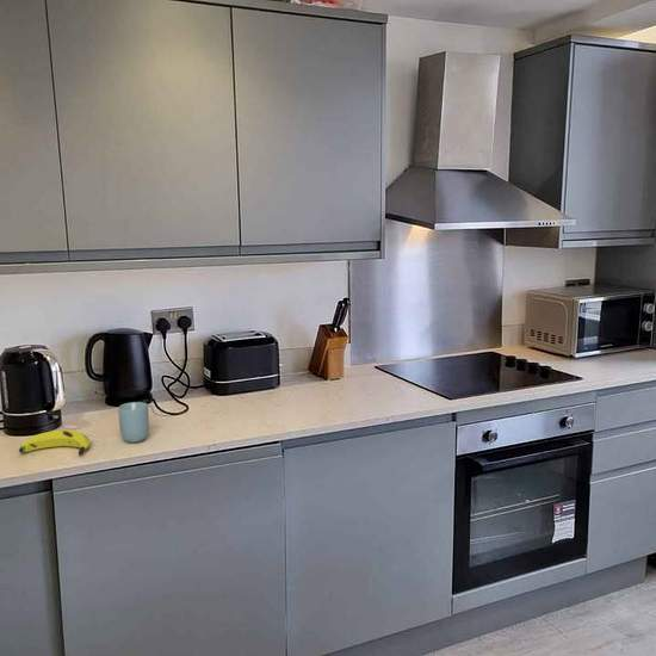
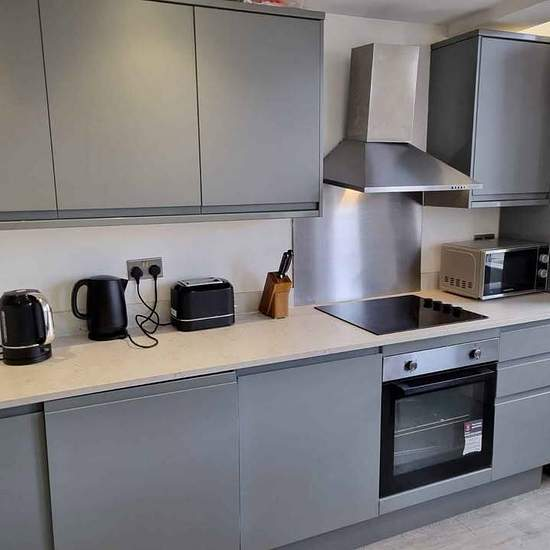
- cup [117,401,150,444]
- banana [18,429,91,457]
